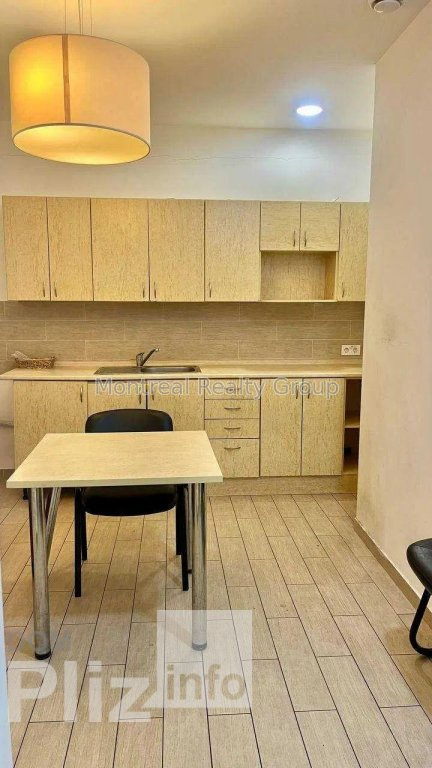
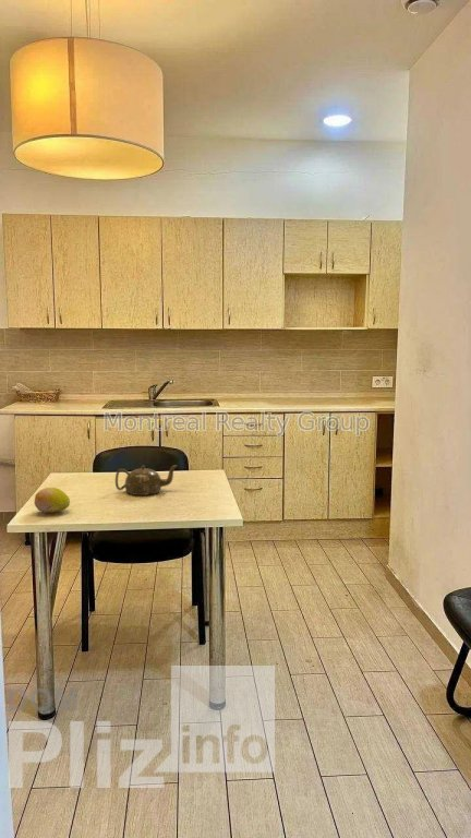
+ fruit [34,487,71,514]
+ teapot [114,464,179,496]
